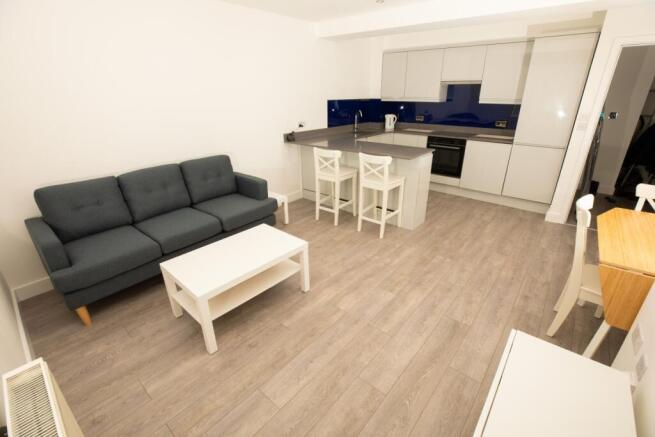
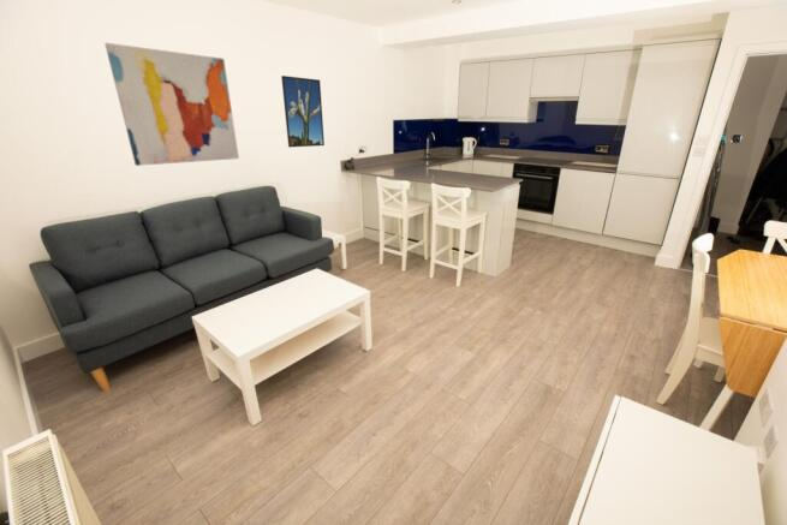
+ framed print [280,74,326,149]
+ wall art [103,42,240,167]
